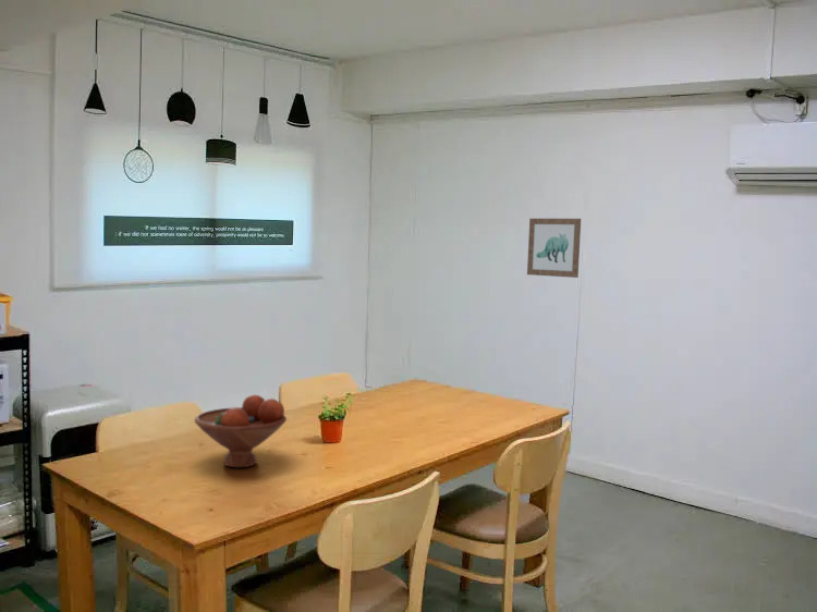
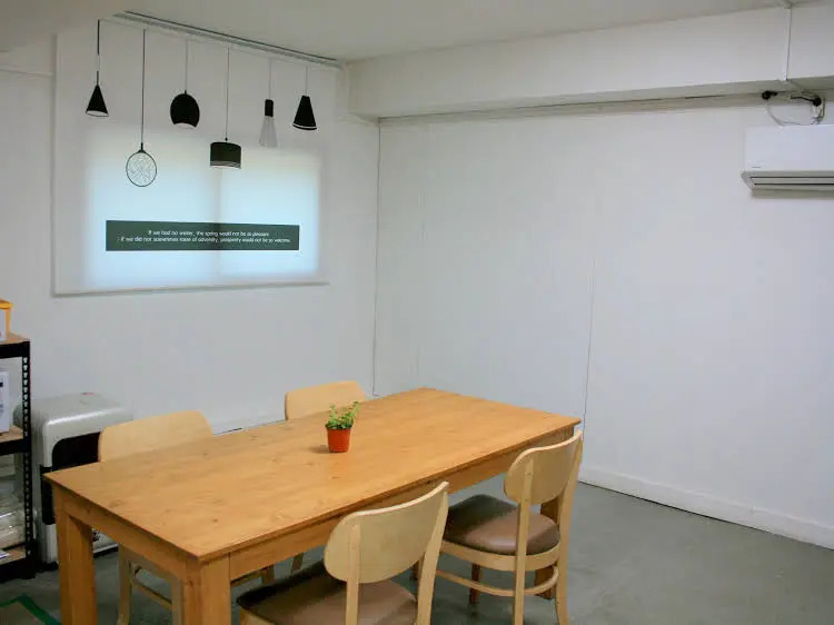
- wall art [526,218,582,279]
- fruit bowl [194,393,288,468]
